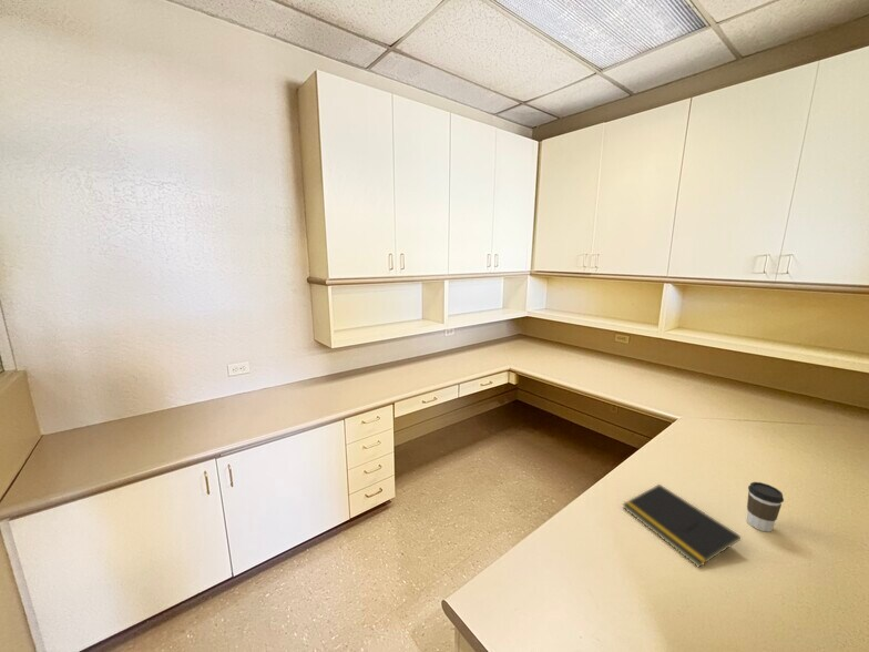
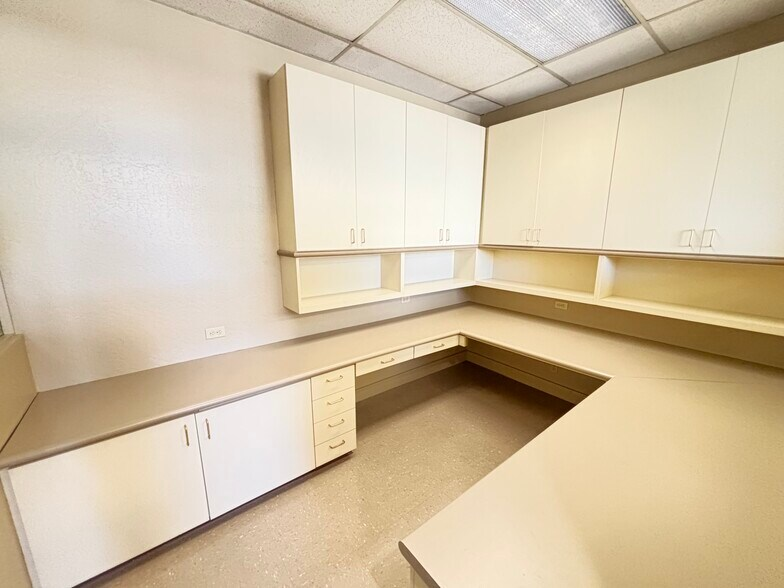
- notepad [622,483,742,569]
- coffee cup [746,481,785,533]
